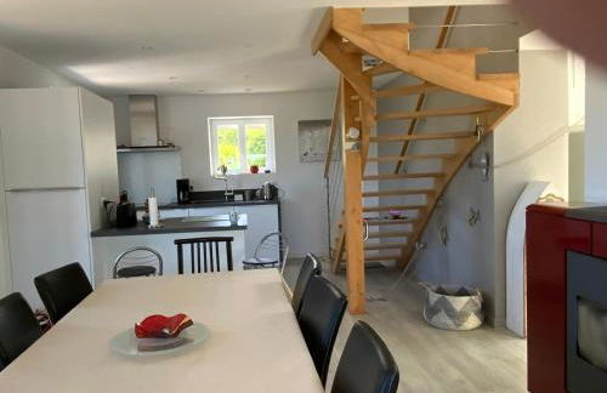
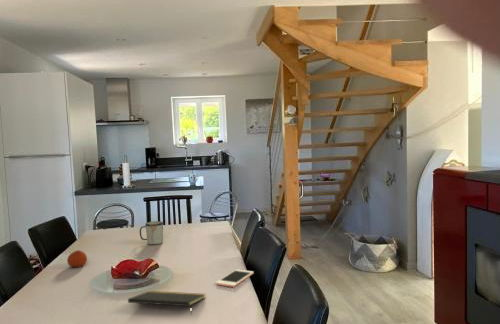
+ fruit [66,249,88,268]
+ notepad [127,290,206,316]
+ mug [139,220,164,246]
+ cell phone [215,269,255,288]
